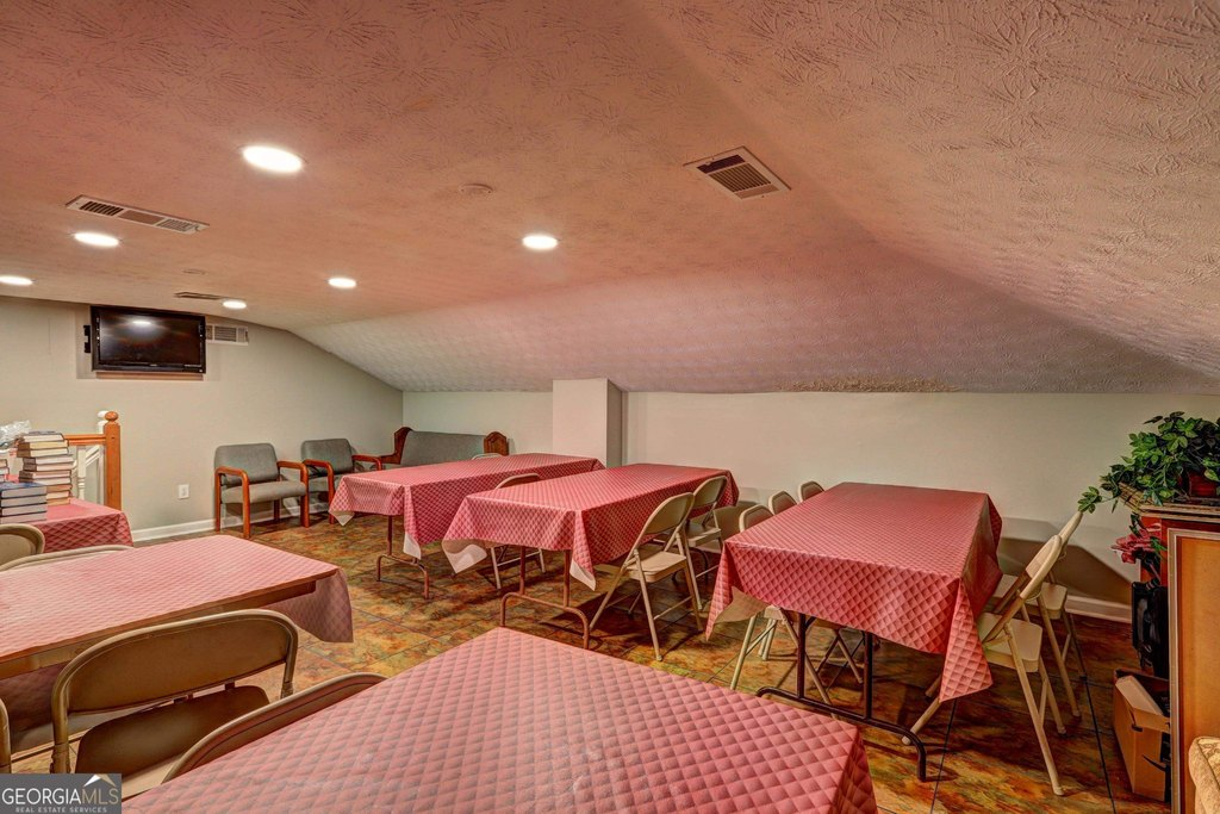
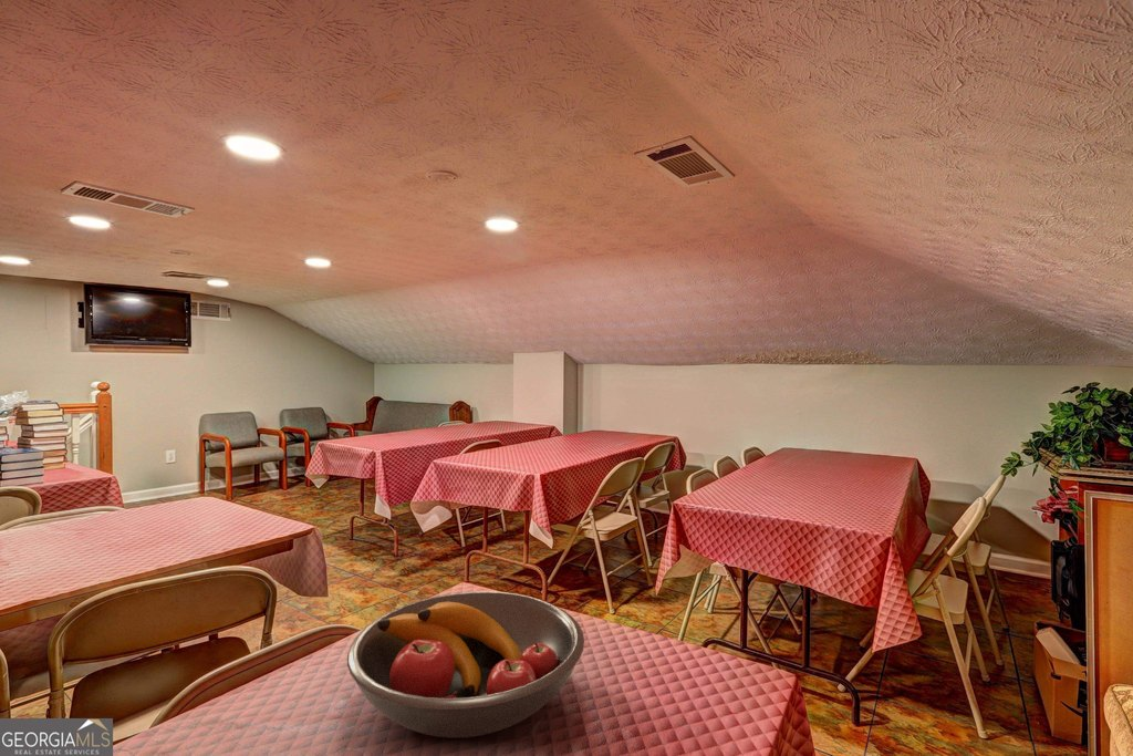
+ fruit bowl [346,590,585,739]
